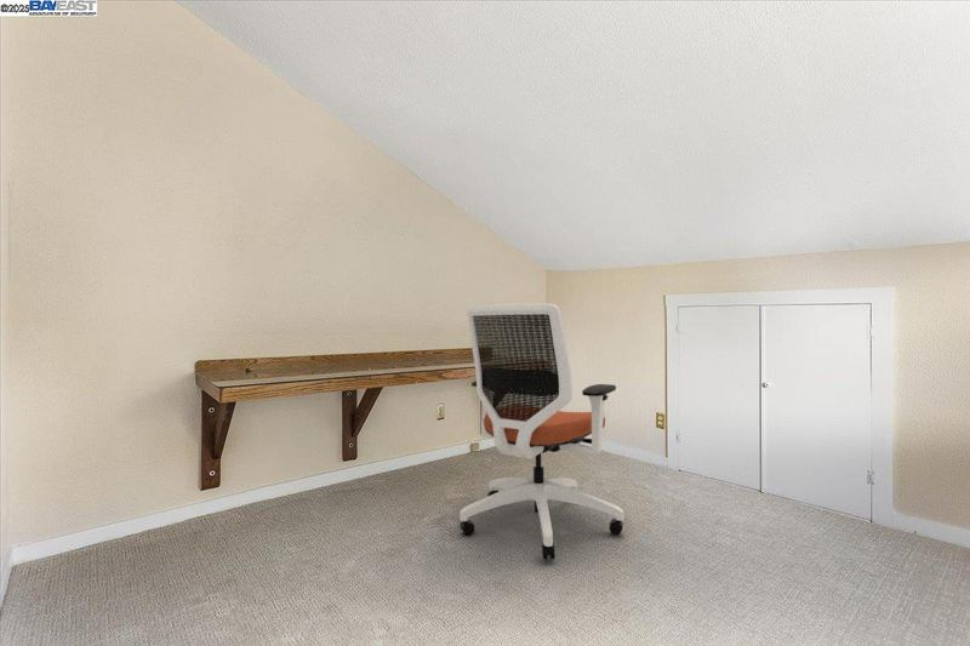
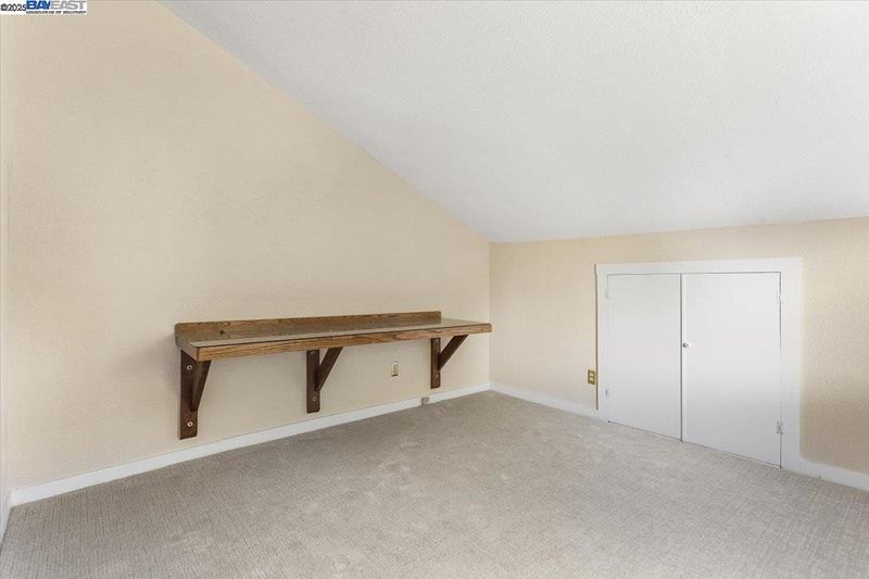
- office chair [458,303,624,560]
